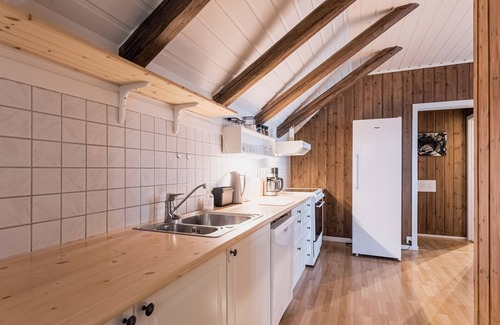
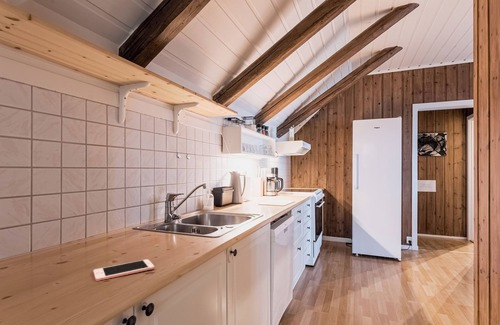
+ cell phone [92,258,155,282]
